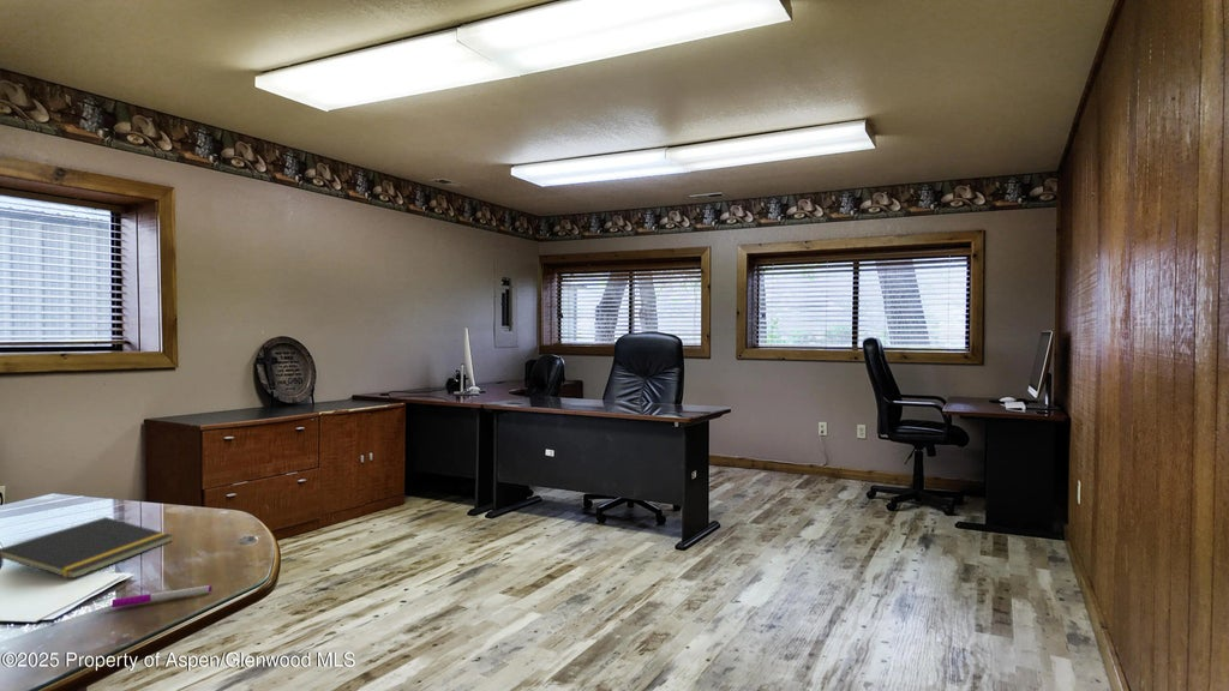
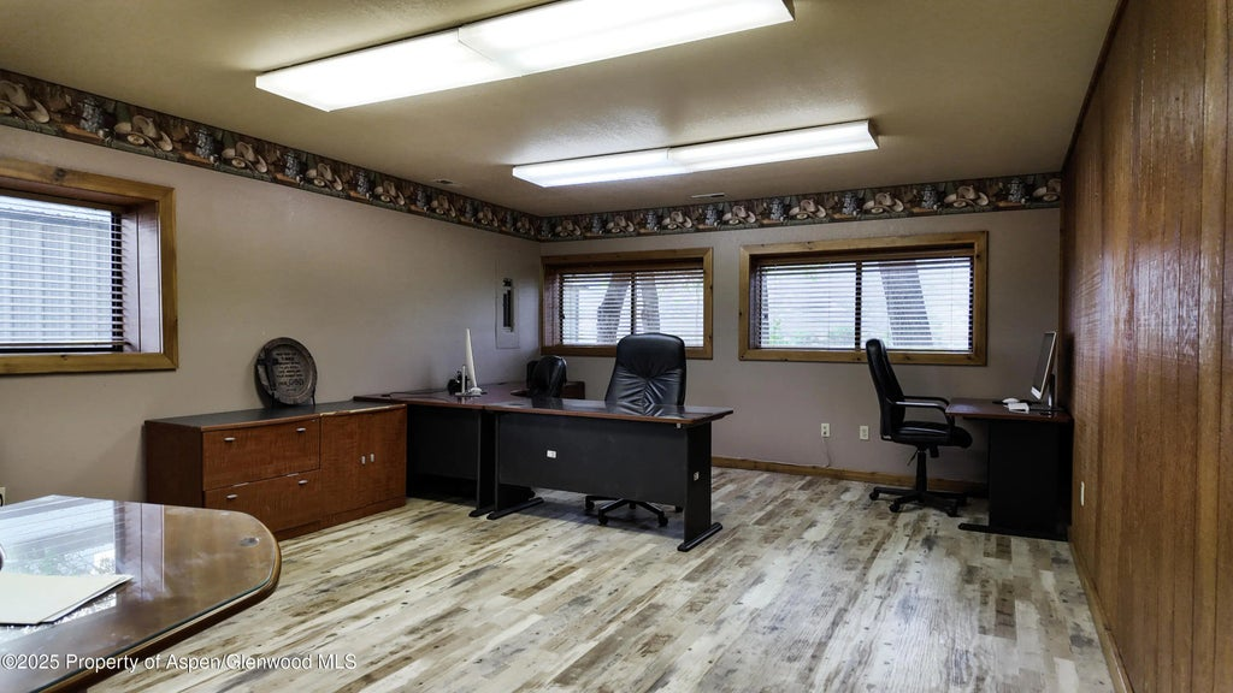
- pen [110,584,214,608]
- notepad [0,516,174,579]
